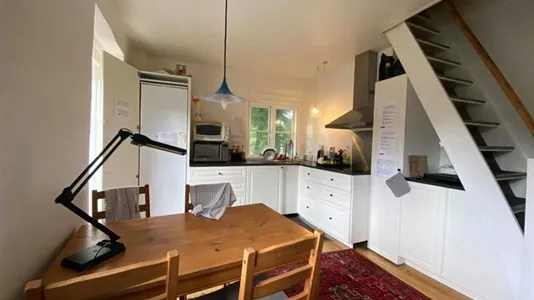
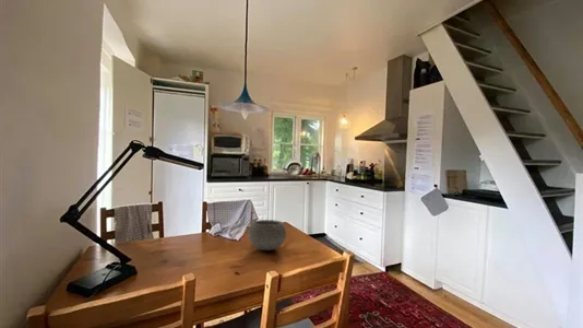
+ bowl [247,219,287,251]
